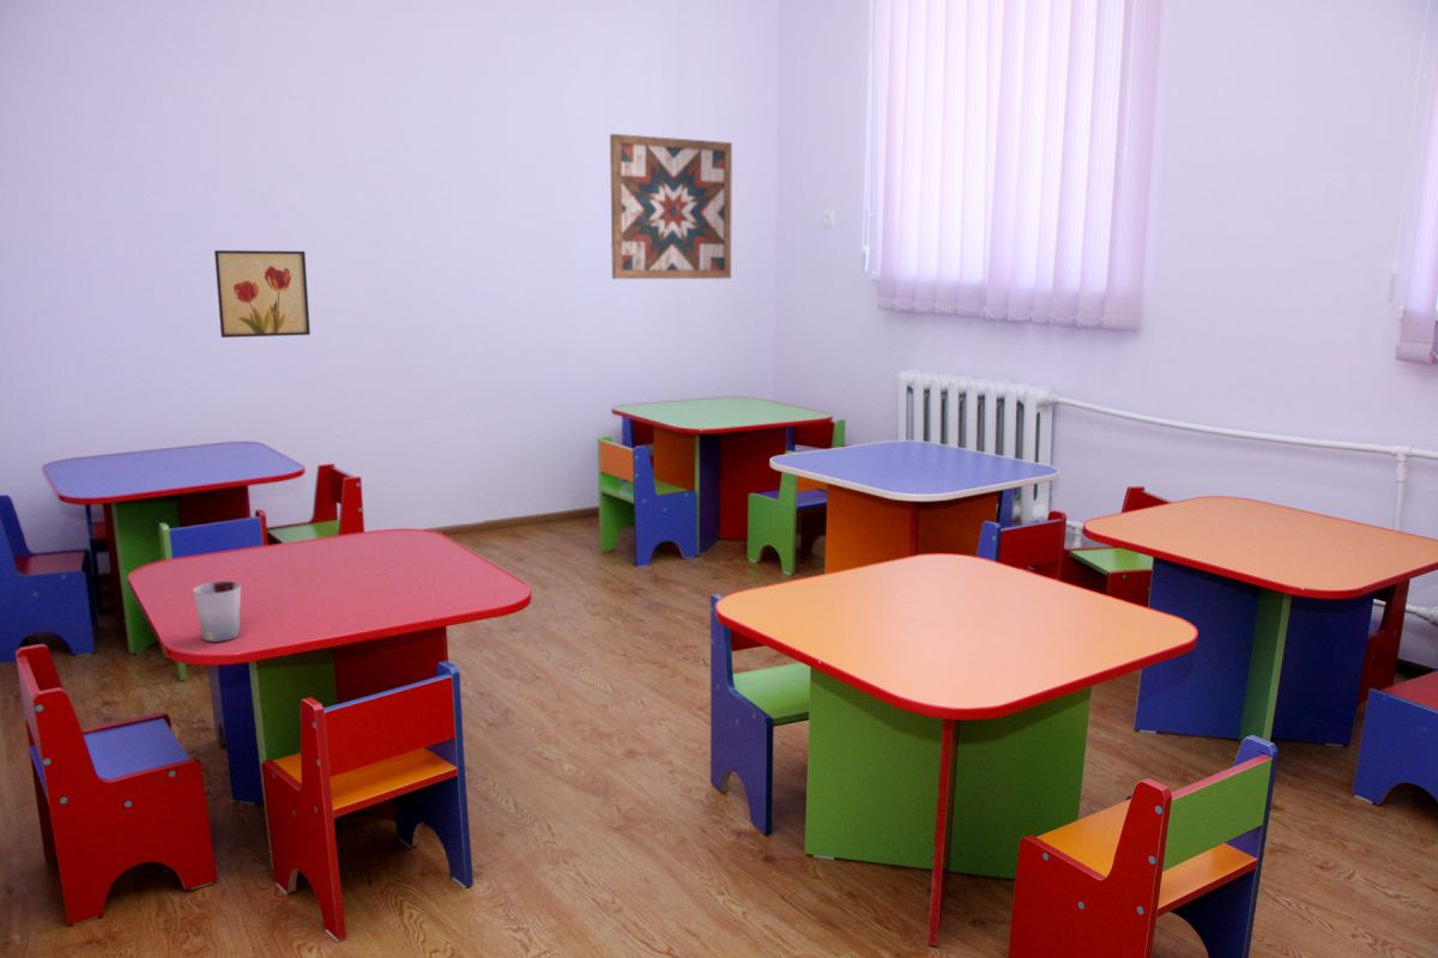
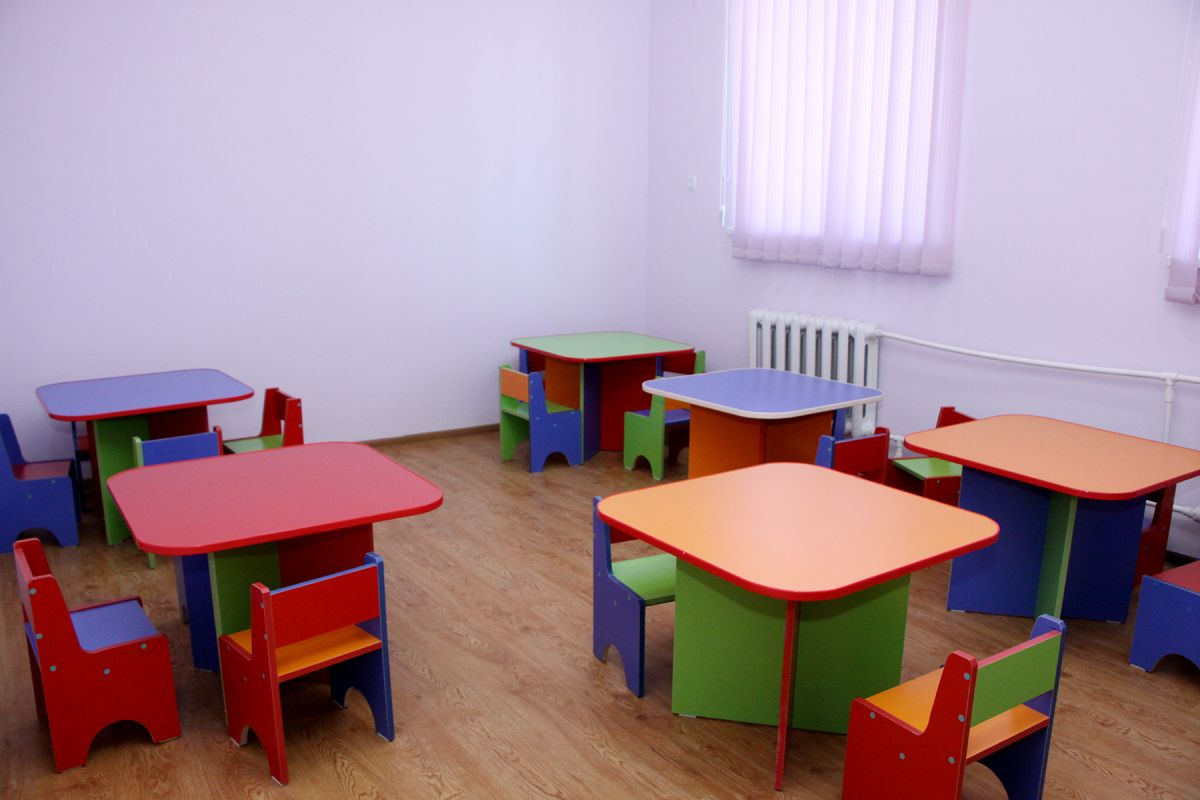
- cup [192,581,242,643]
- wall art [213,249,312,339]
- wall art [609,133,733,280]
